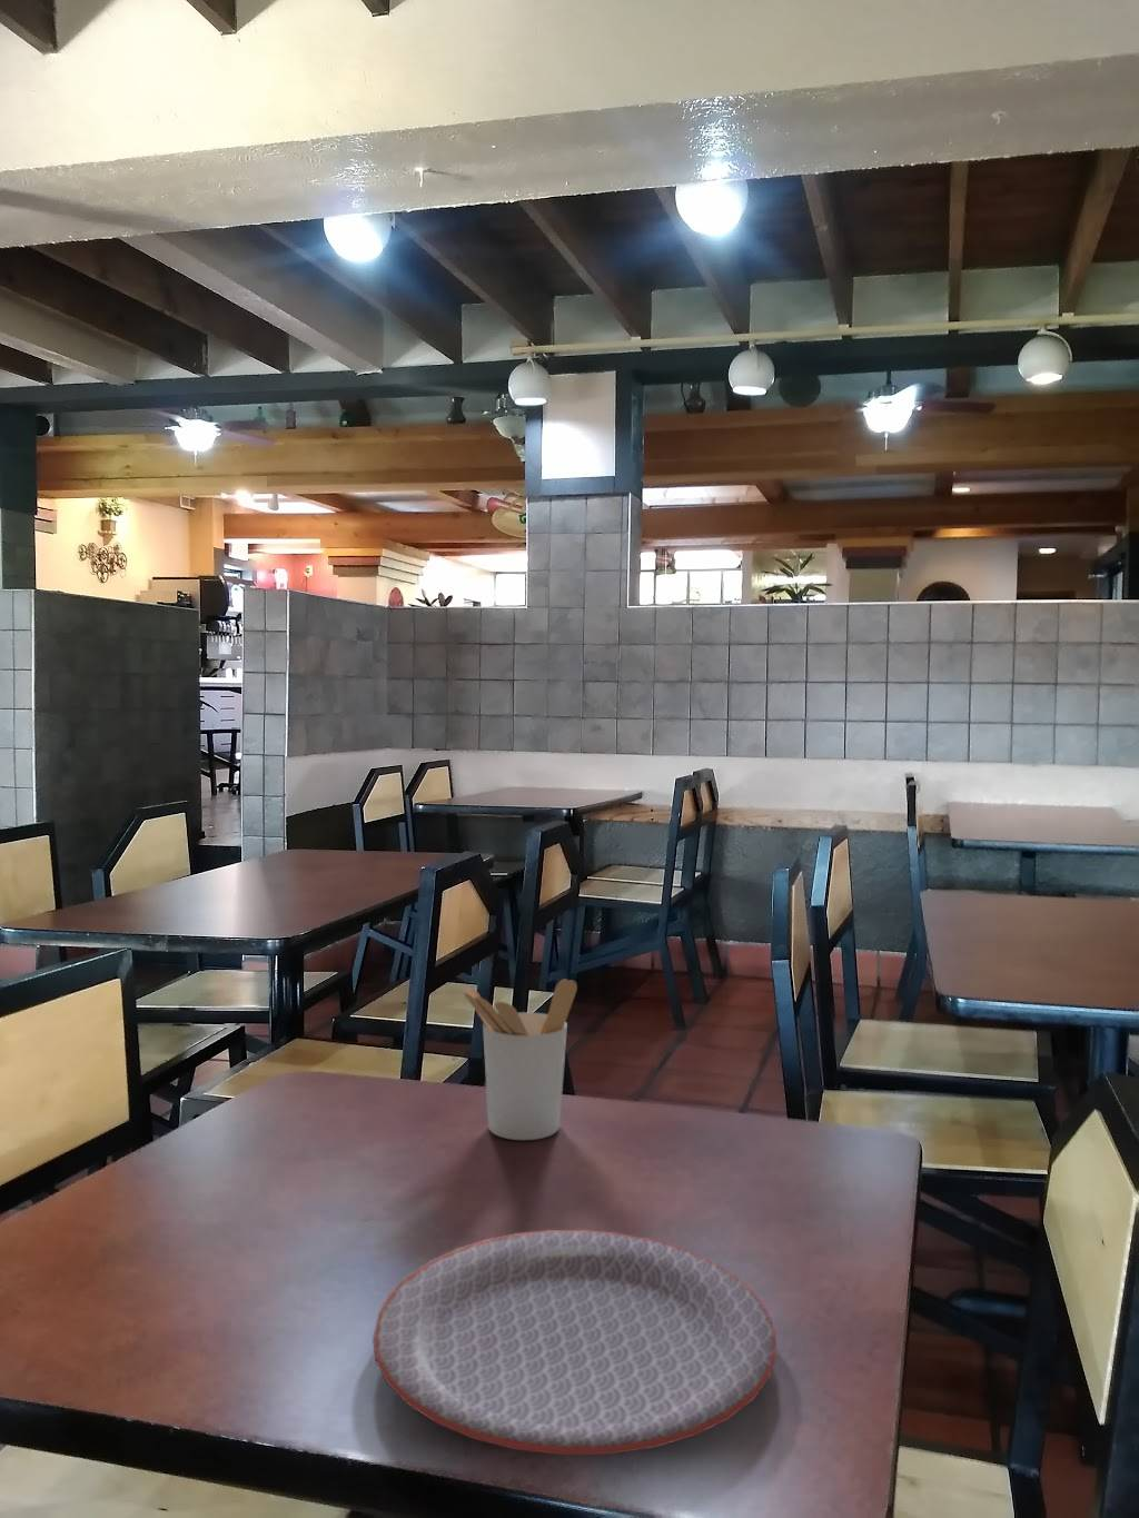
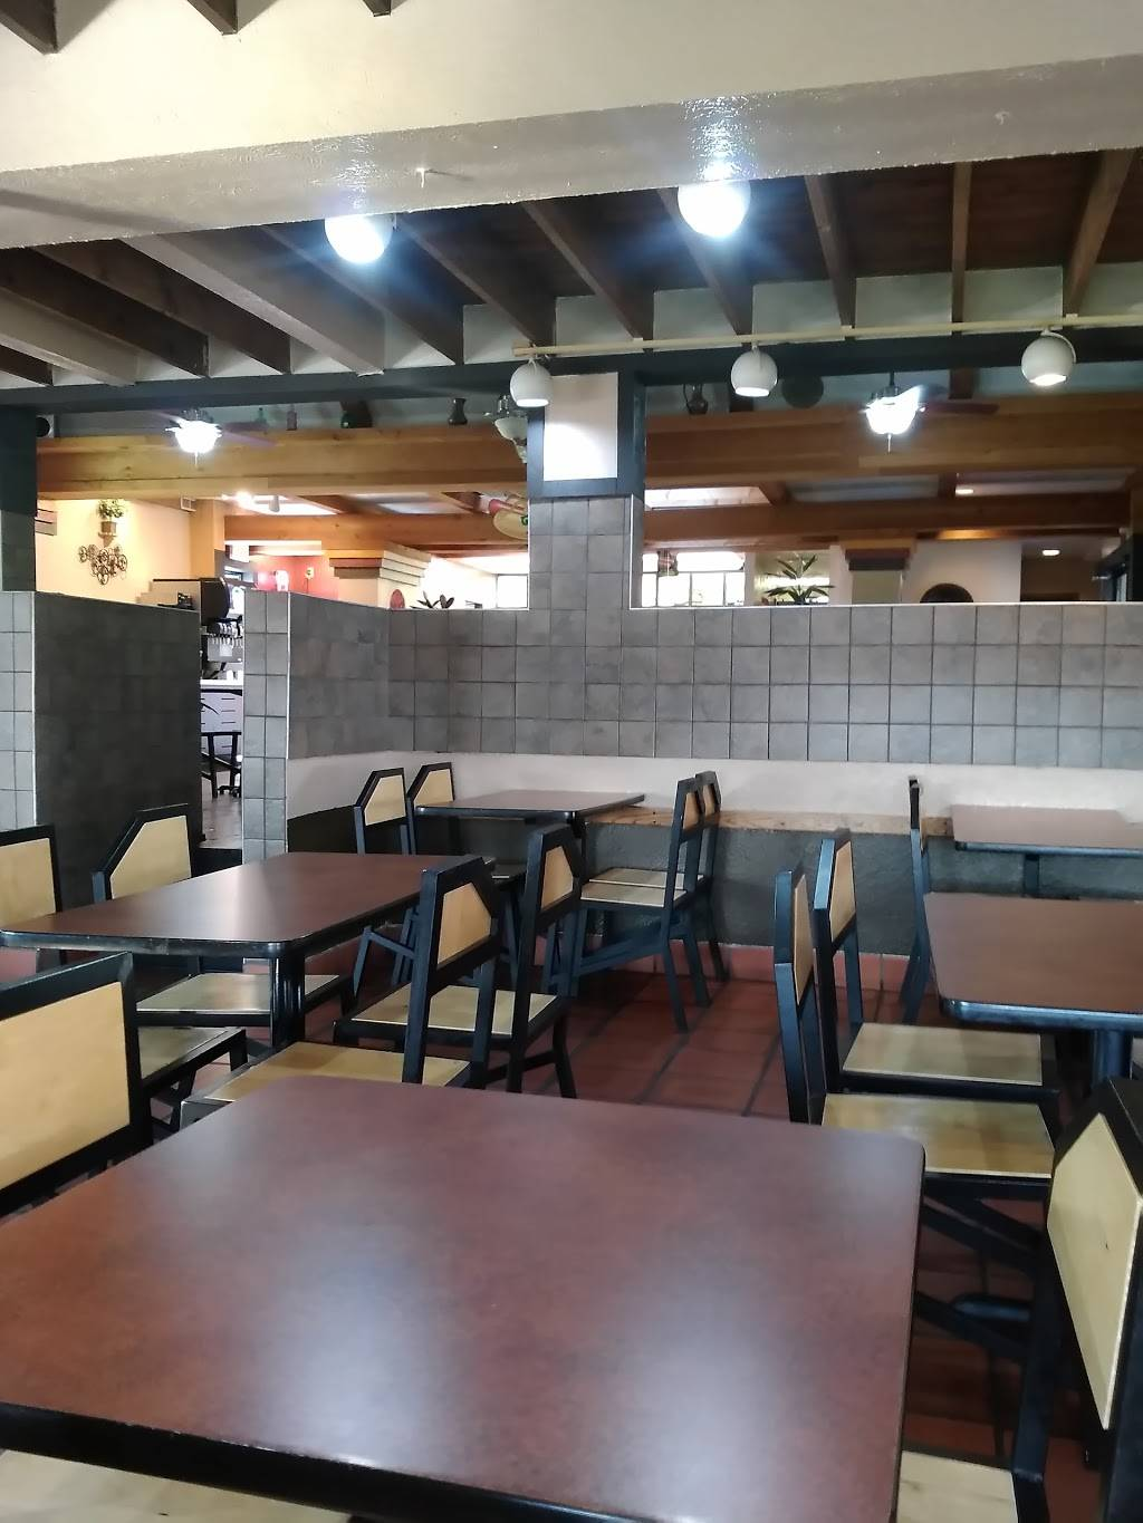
- utensil holder [463,979,578,1141]
- plate [372,1229,778,1456]
